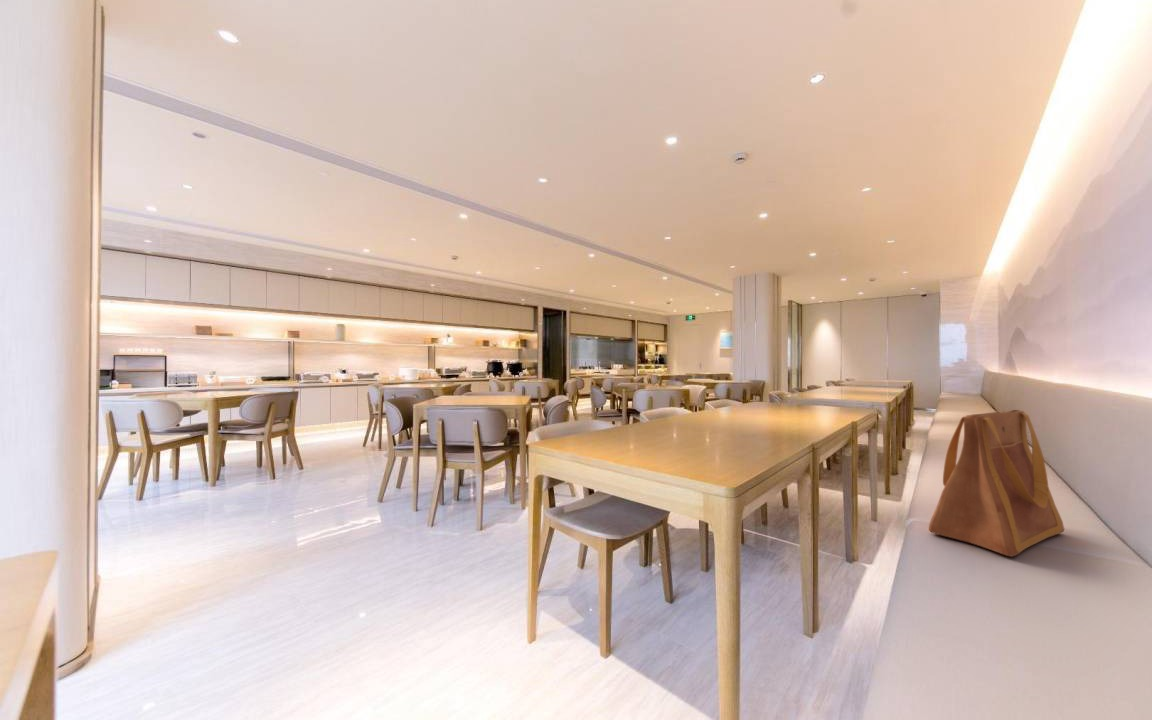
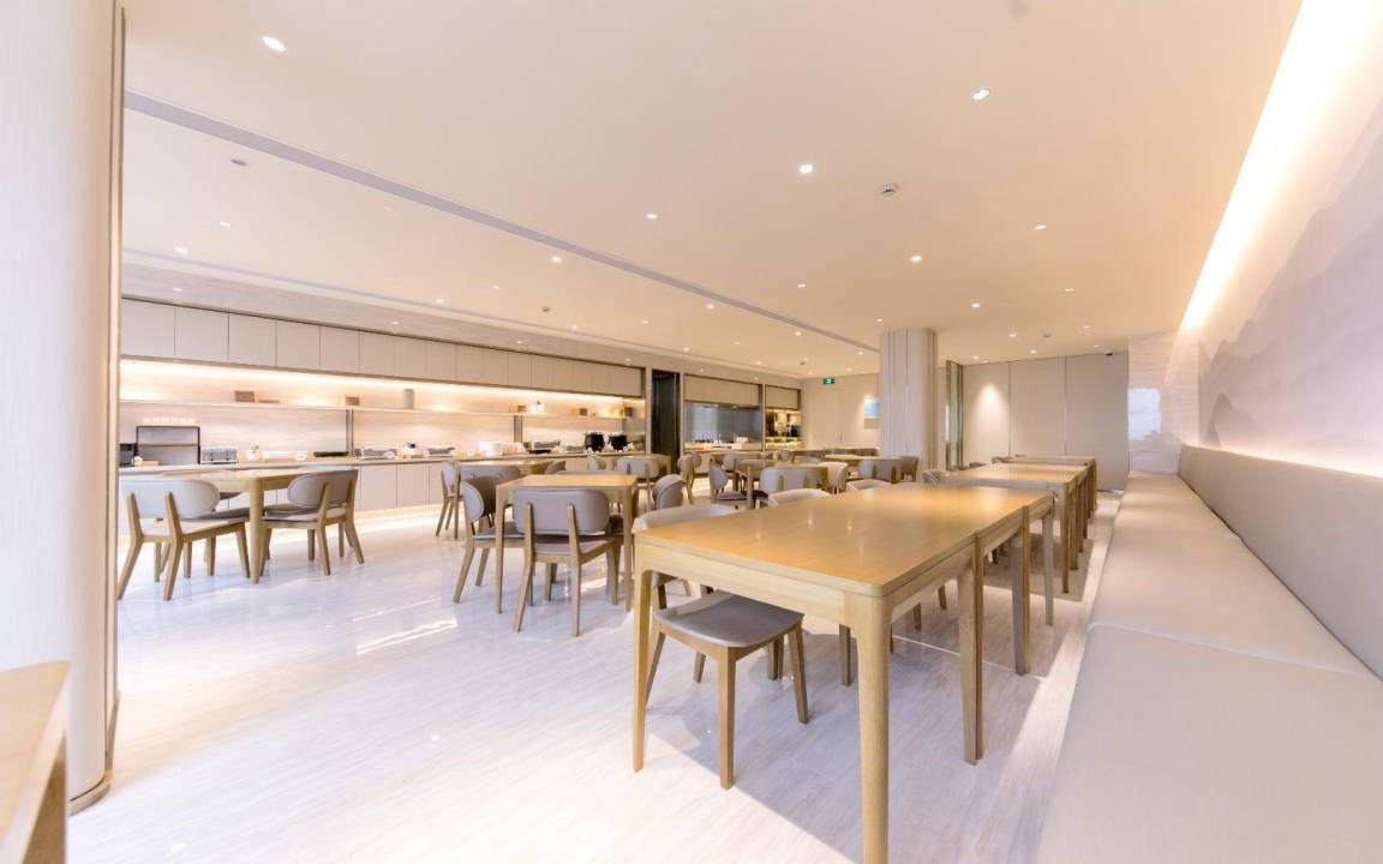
- tote bag [928,409,1065,558]
